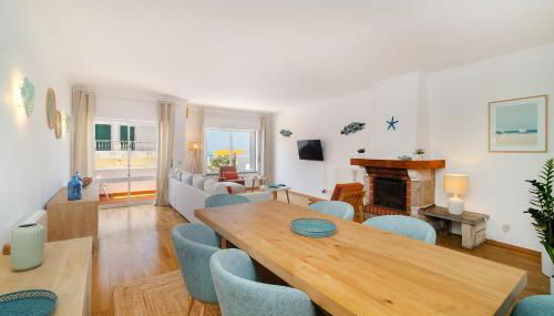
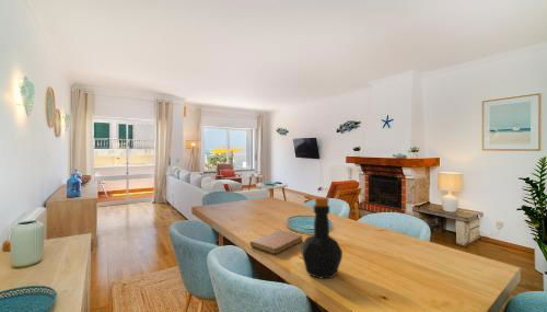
+ bottle [300,196,344,280]
+ notebook [249,229,304,255]
